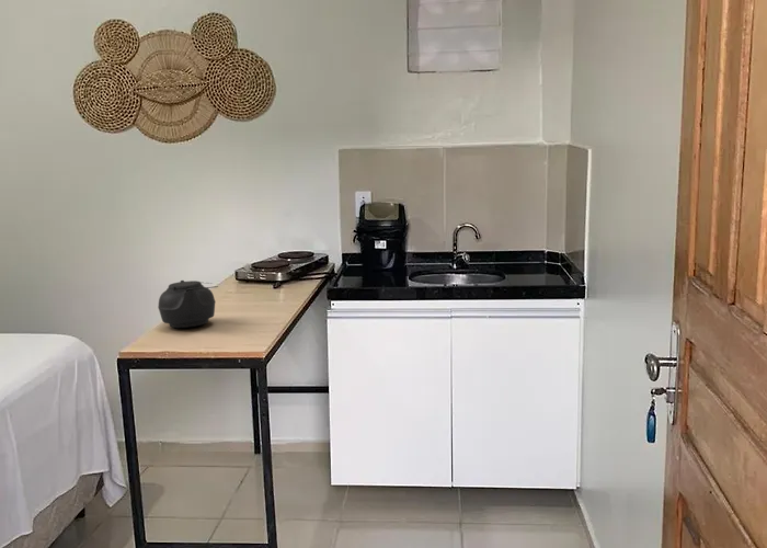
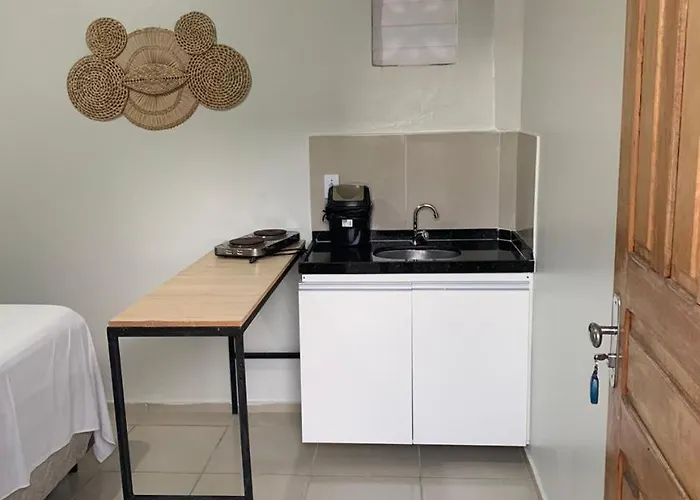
- teapot [157,279,219,329]
